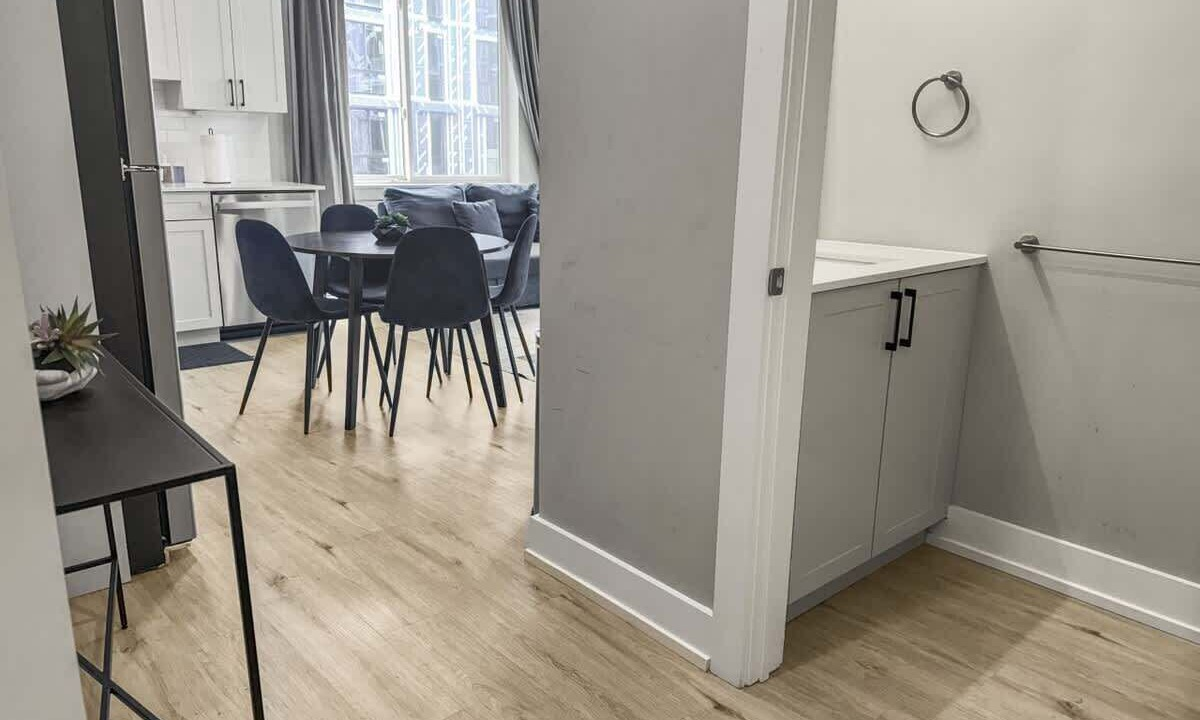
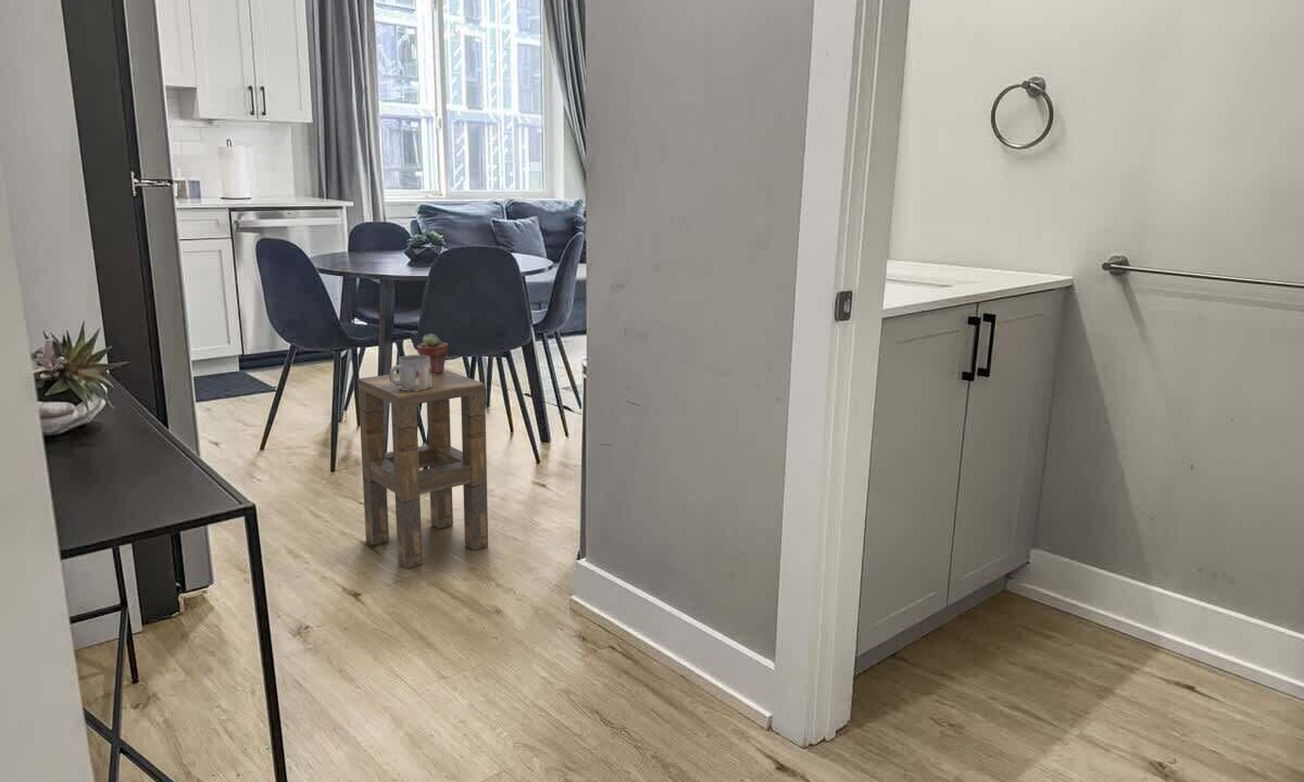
+ side table [356,368,489,569]
+ potted succulent [416,332,449,375]
+ mug [388,354,431,391]
